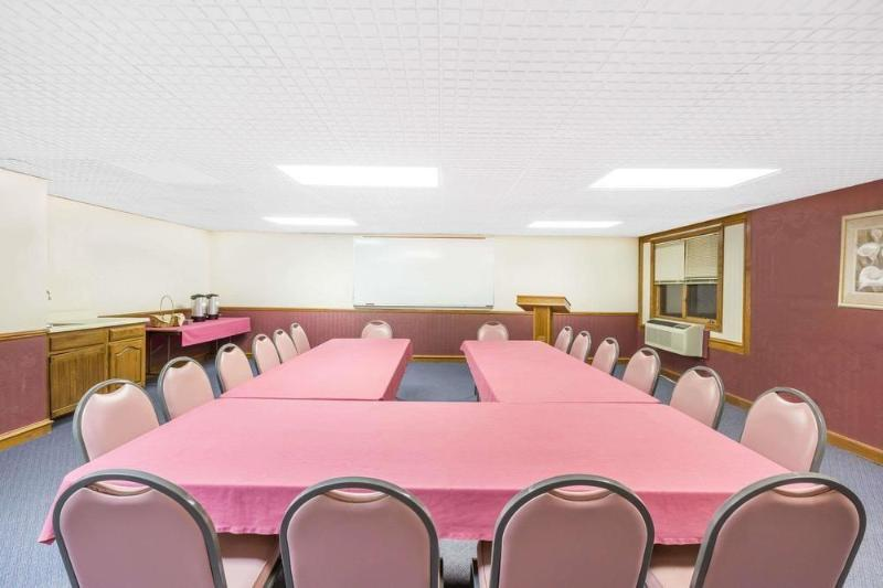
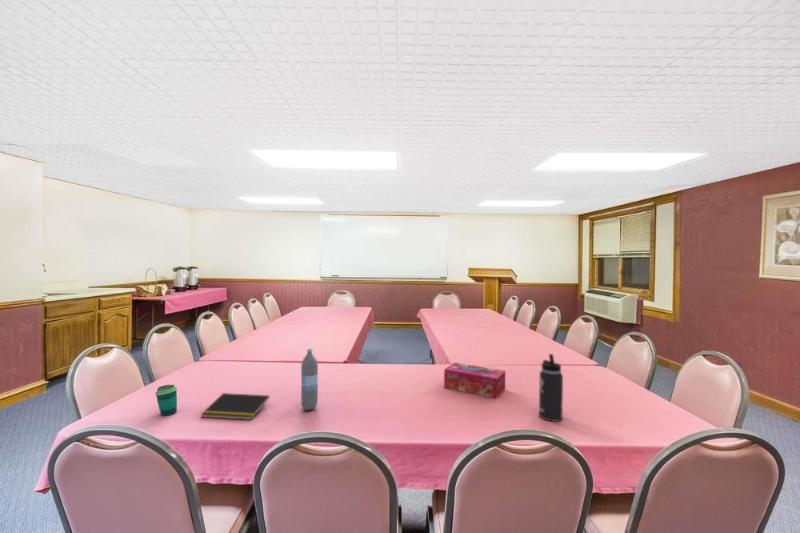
+ thermos bottle [538,353,564,423]
+ cup [154,384,178,417]
+ tissue box [443,362,506,399]
+ water bottle [300,347,319,411]
+ notepad [200,392,270,421]
